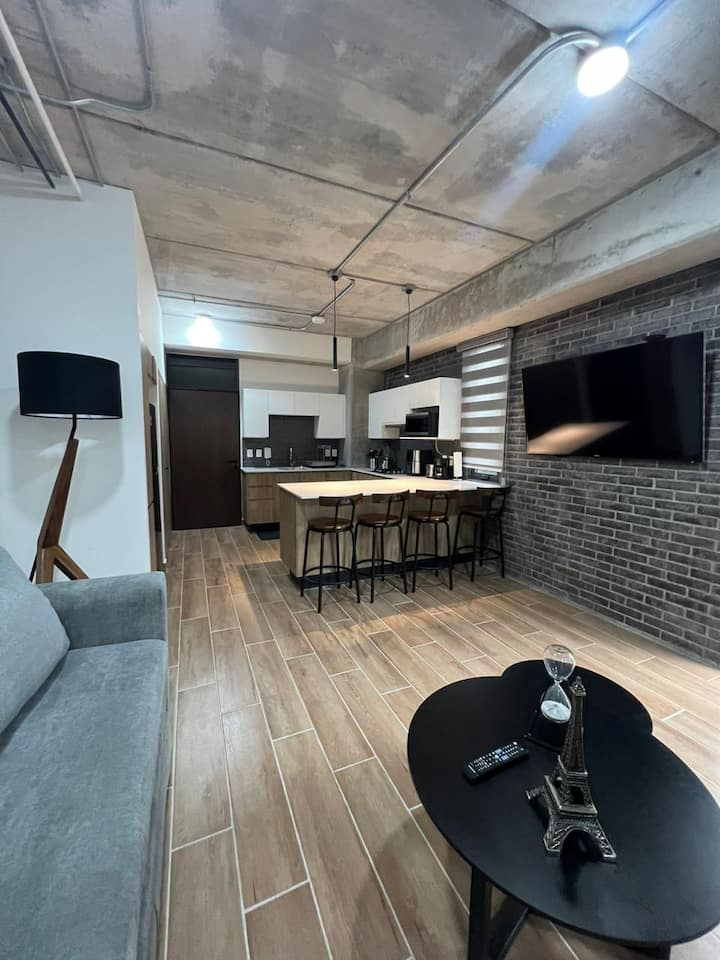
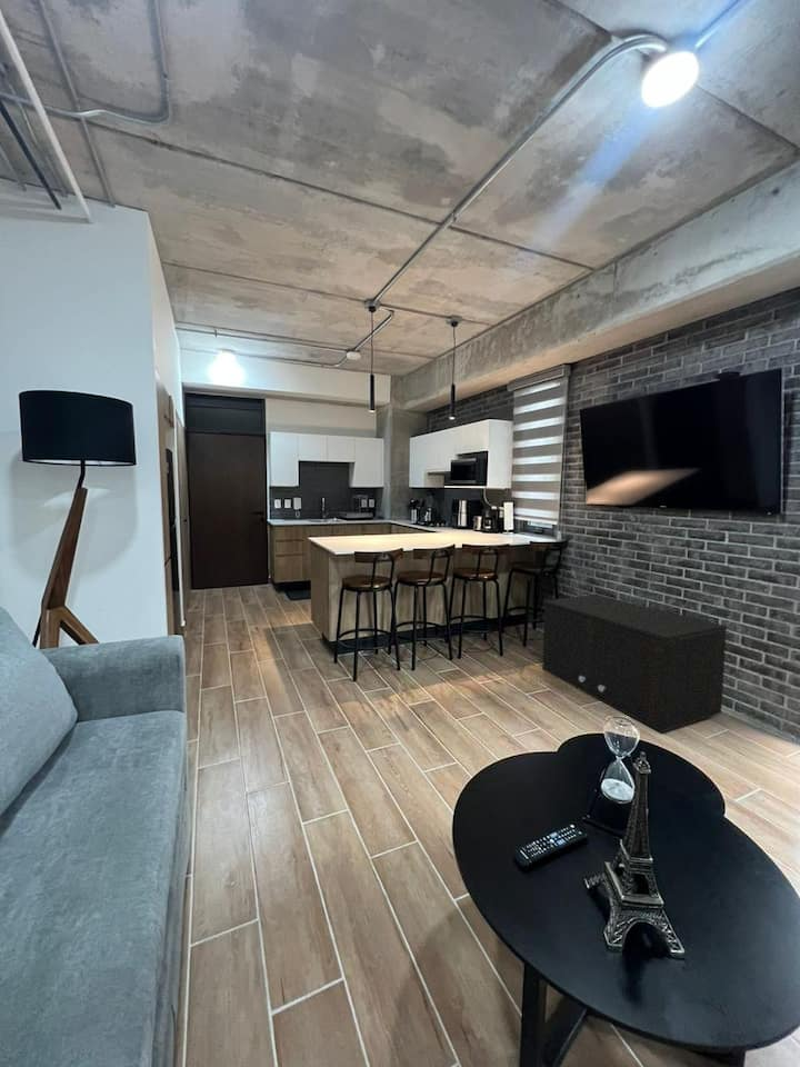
+ storage cabinet [541,594,728,734]
